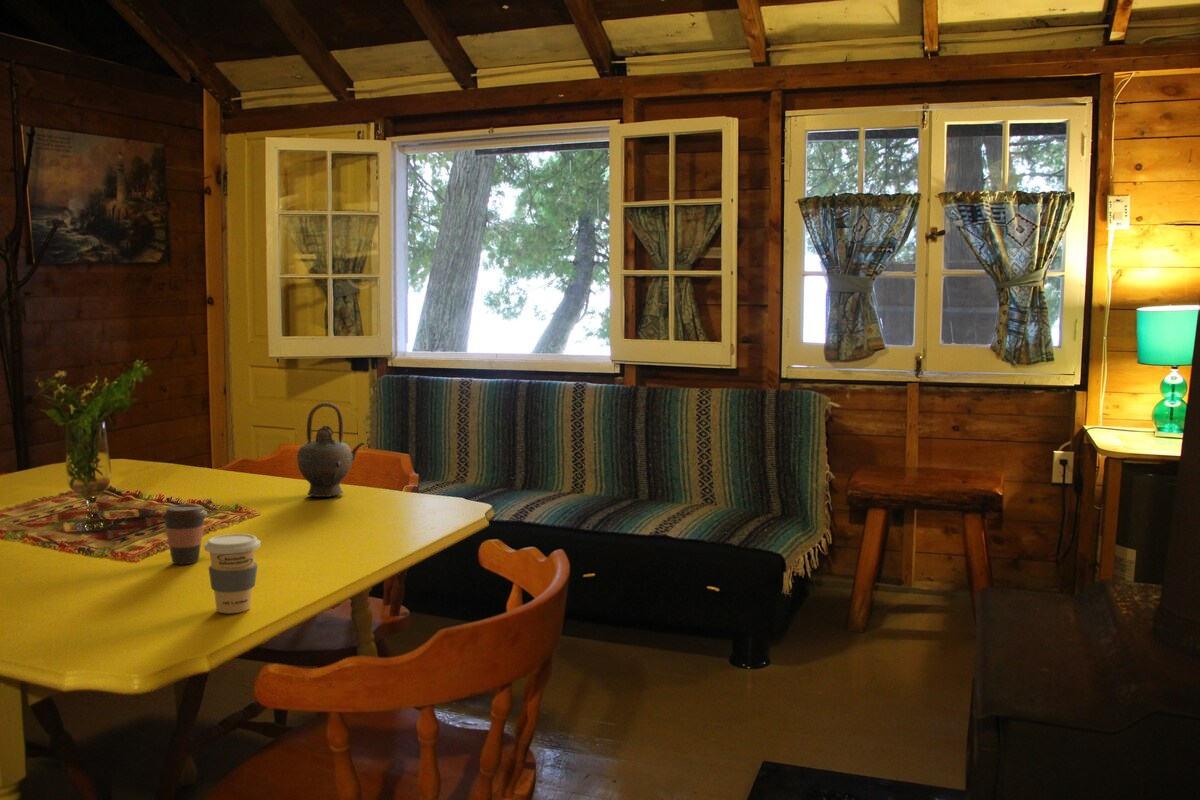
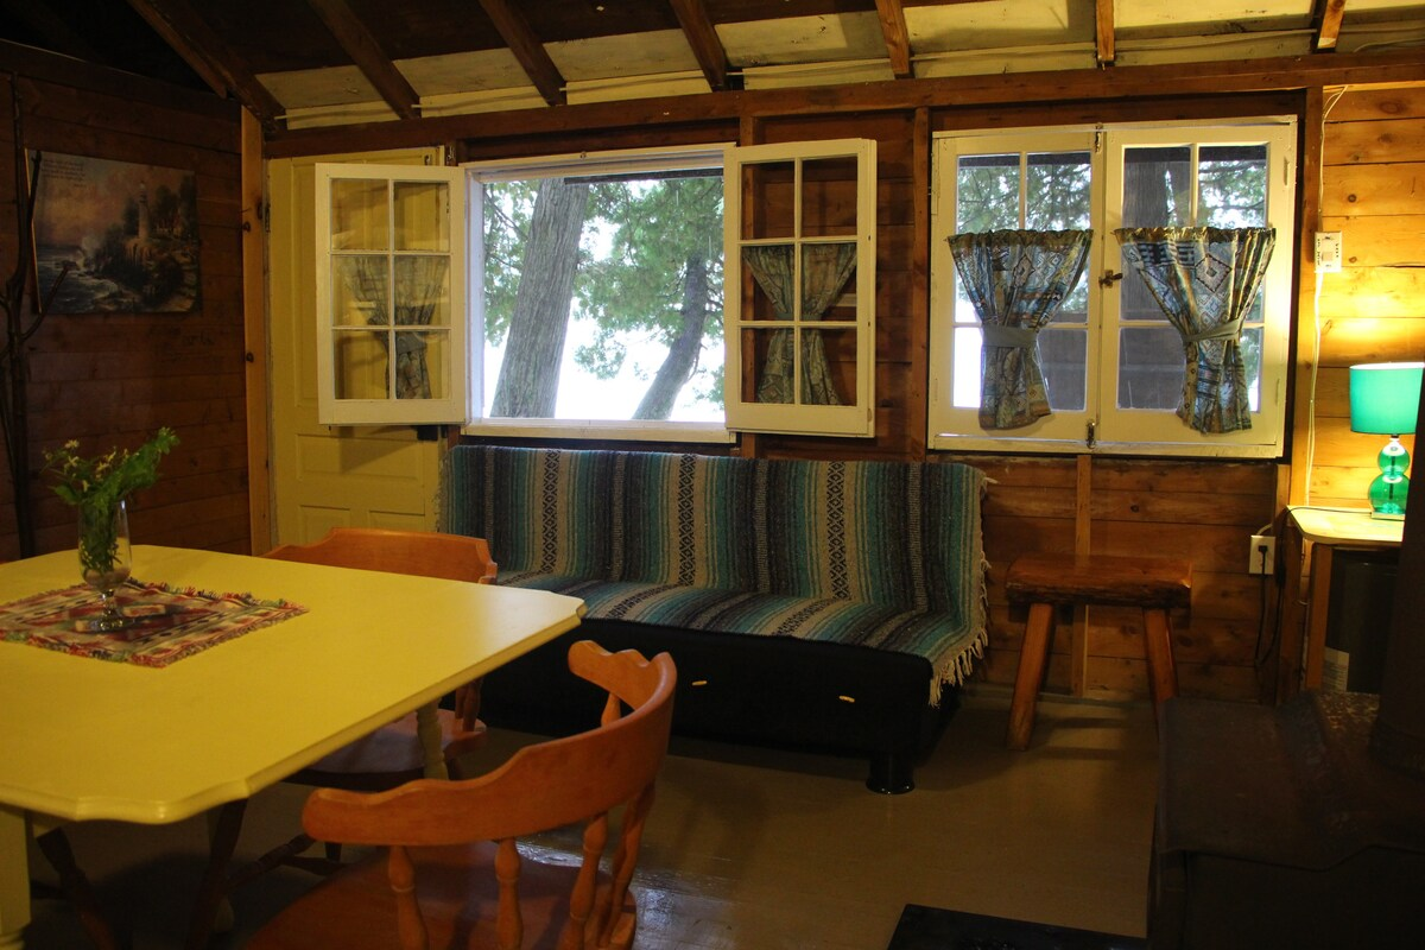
- coffee cup [203,533,262,614]
- coffee cup [160,503,208,565]
- teapot [296,402,366,498]
